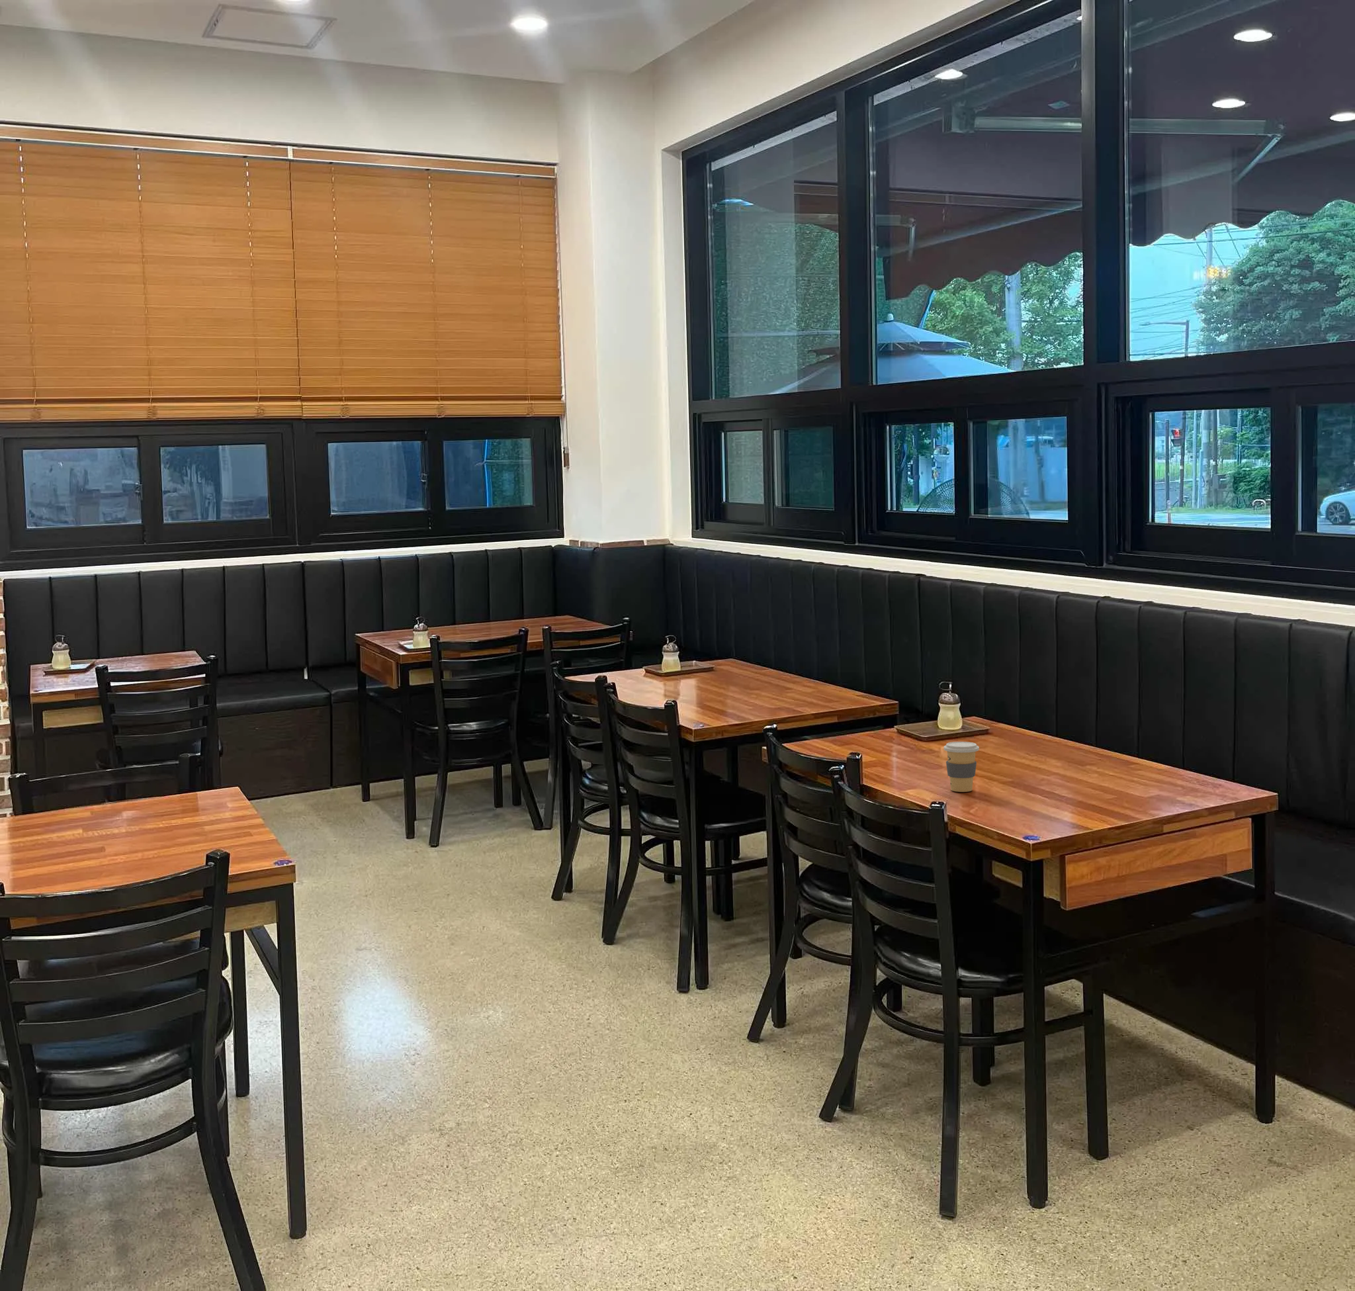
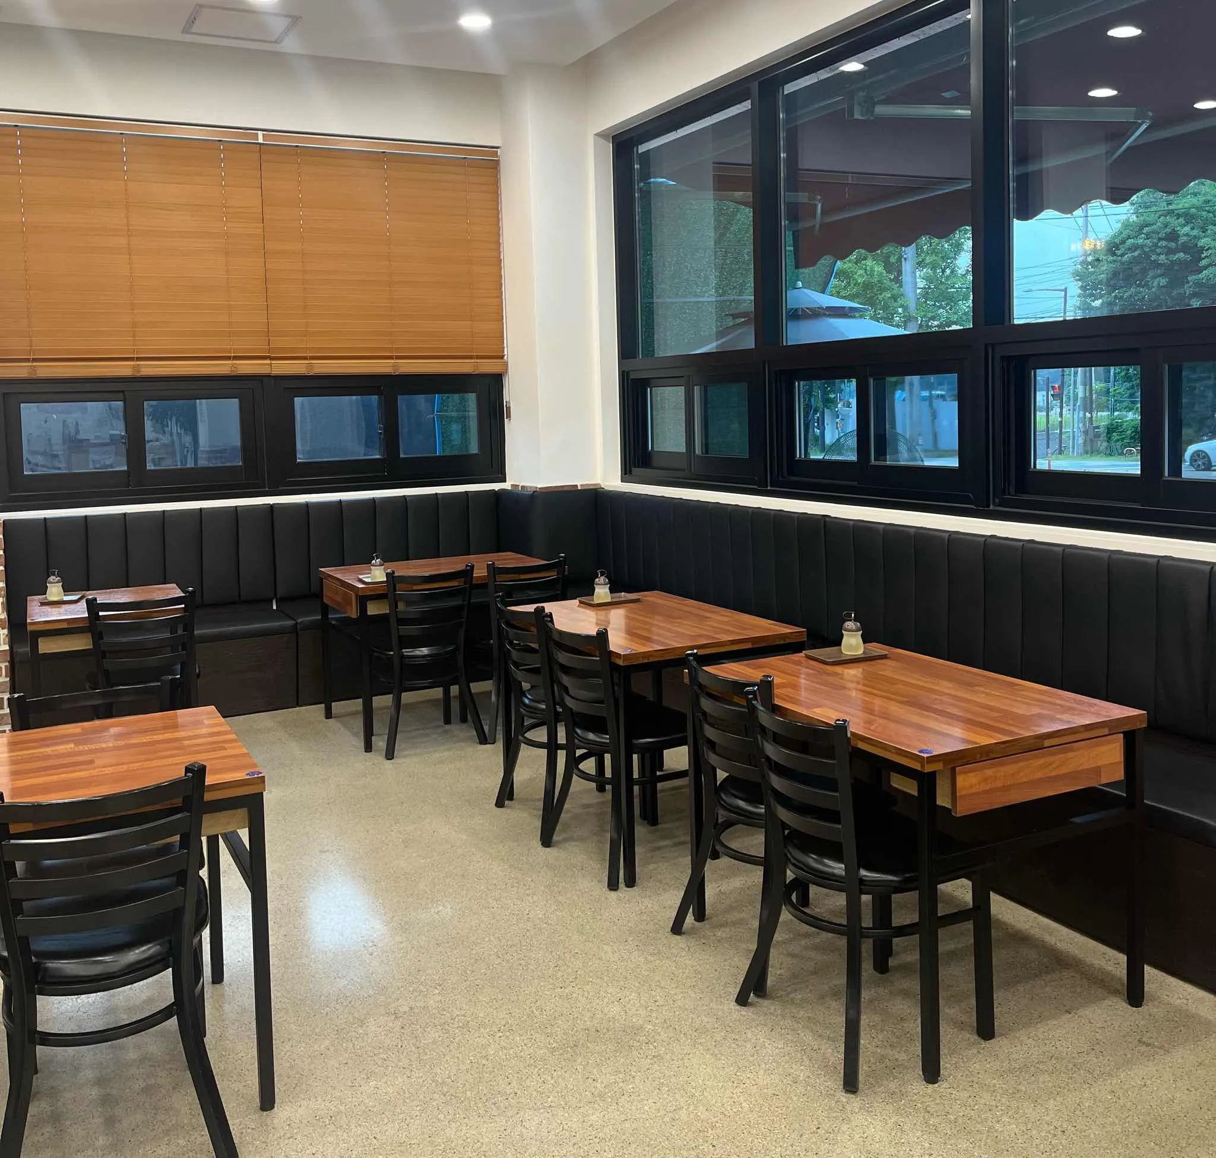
- coffee cup [944,742,980,793]
